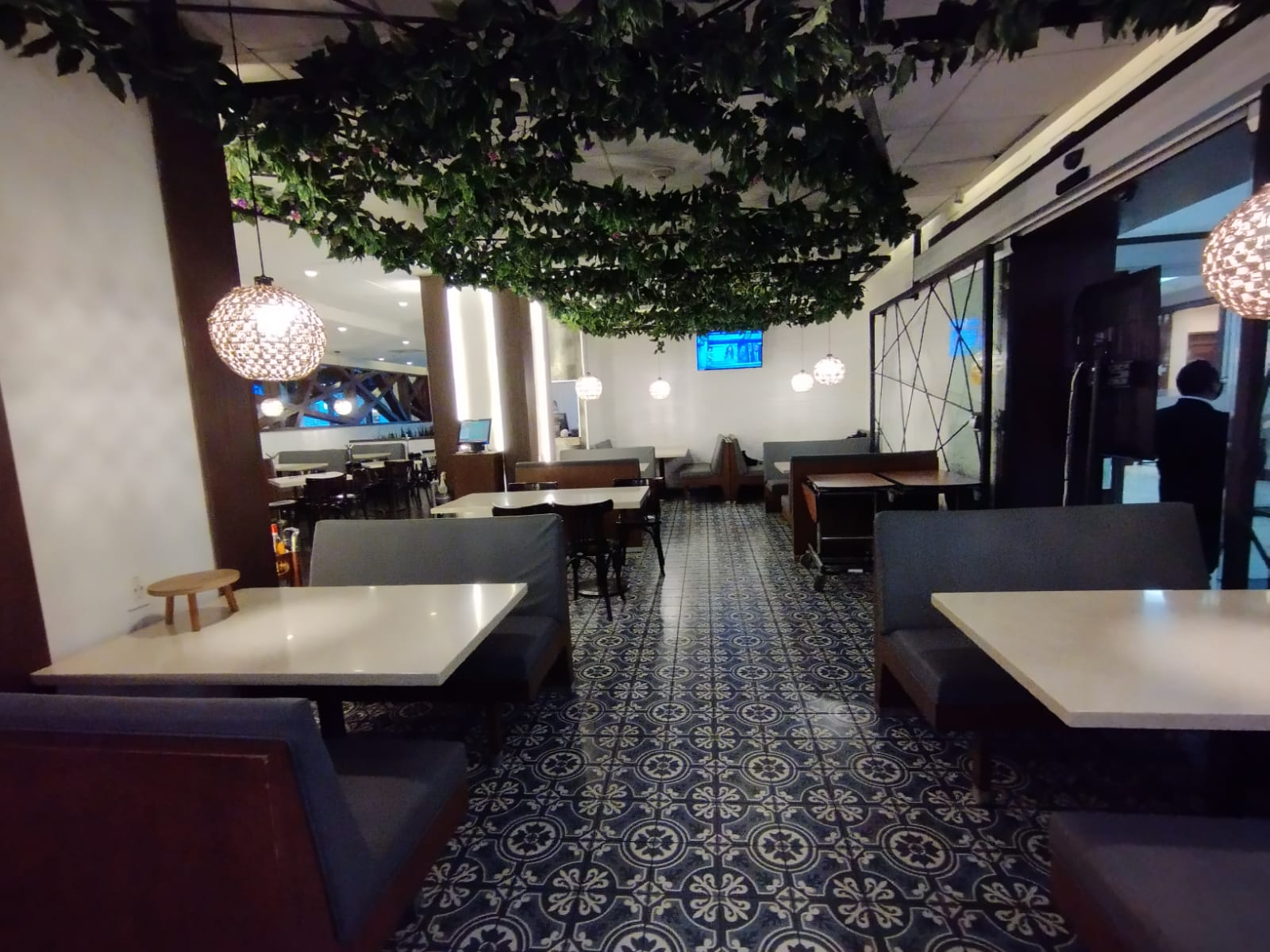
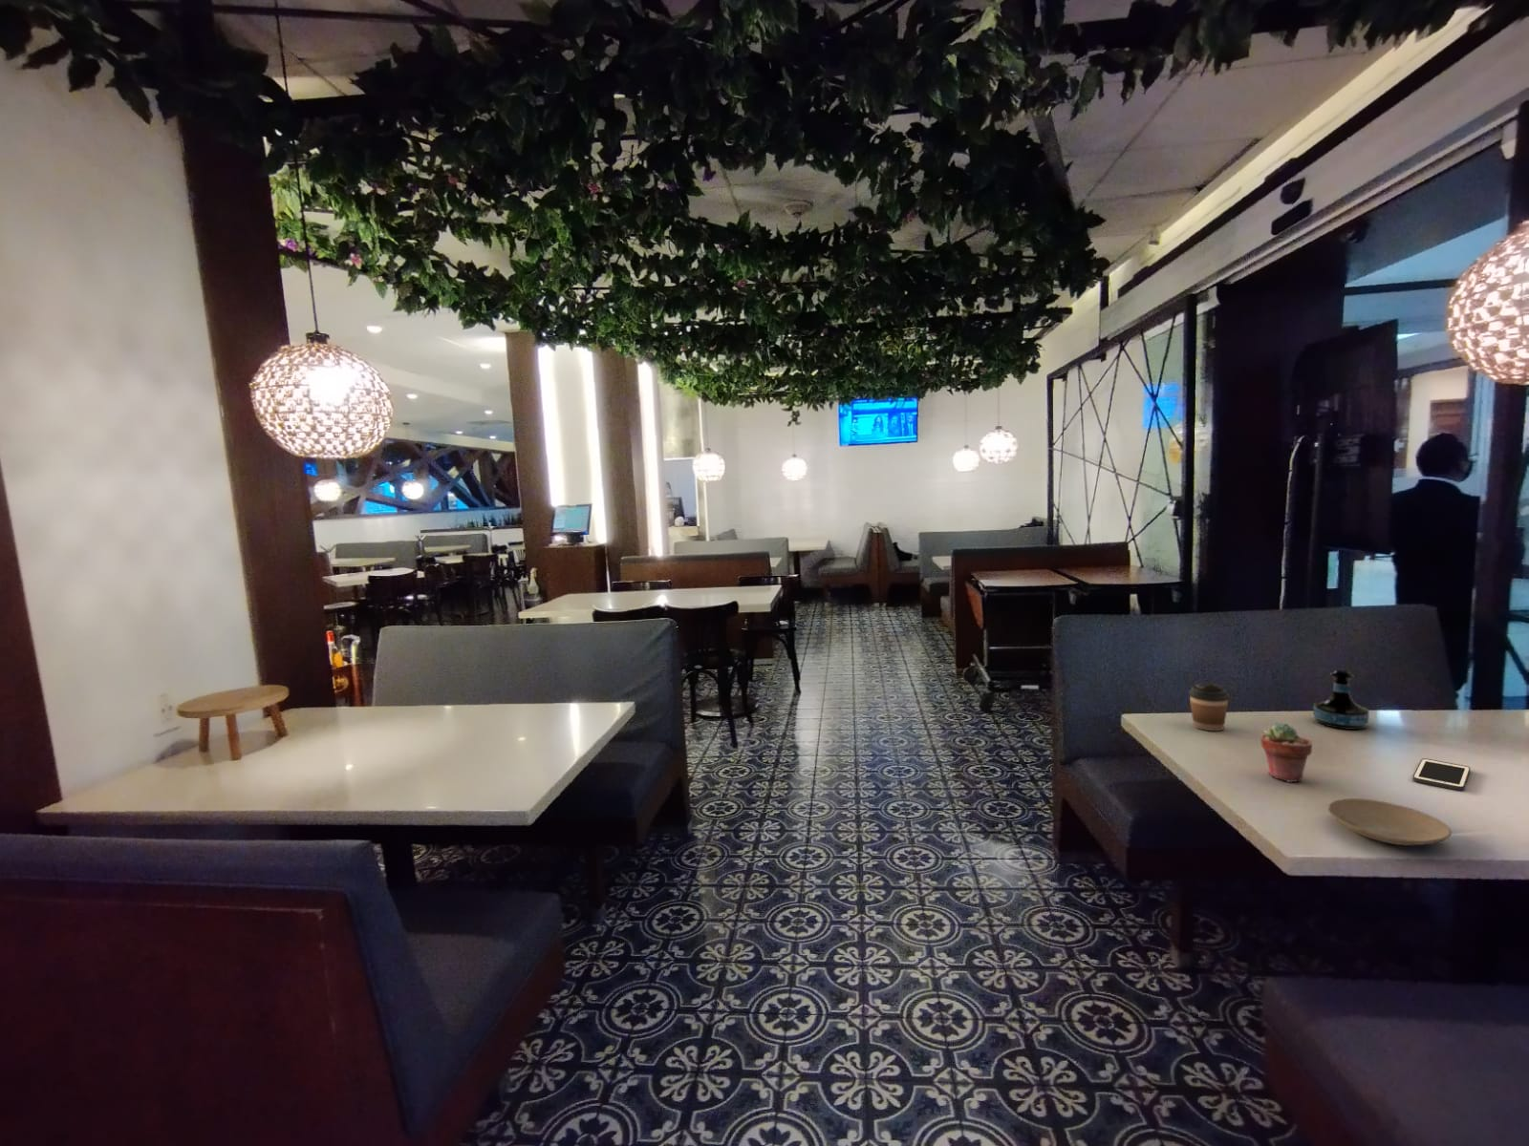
+ cell phone [1411,757,1471,792]
+ plate [1327,797,1453,846]
+ tequila bottle [1312,669,1370,731]
+ coffee cup [1188,681,1230,732]
+ potted succulent [1259,722,1313,784]
